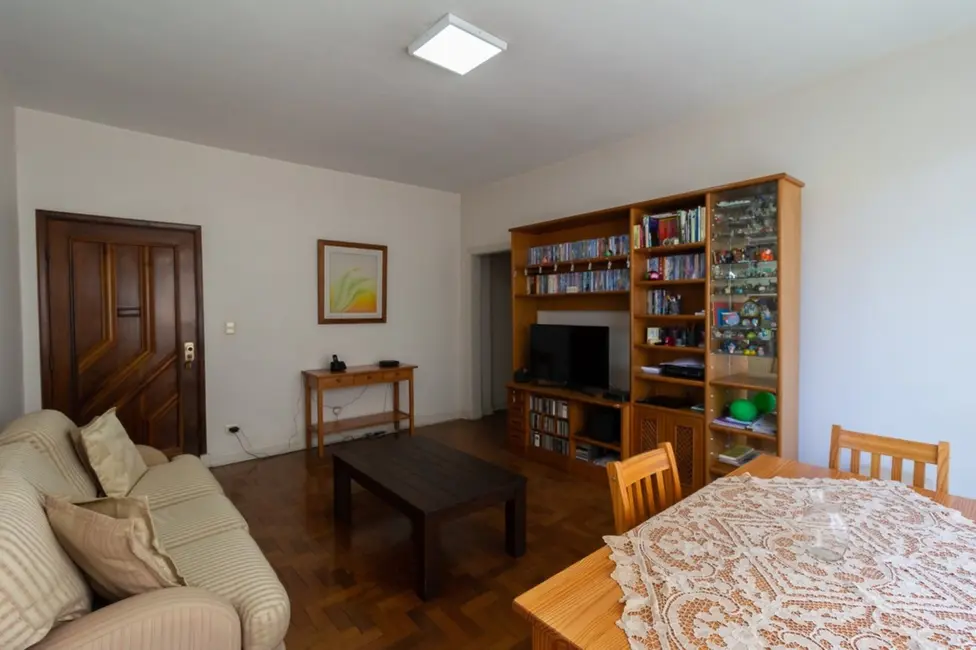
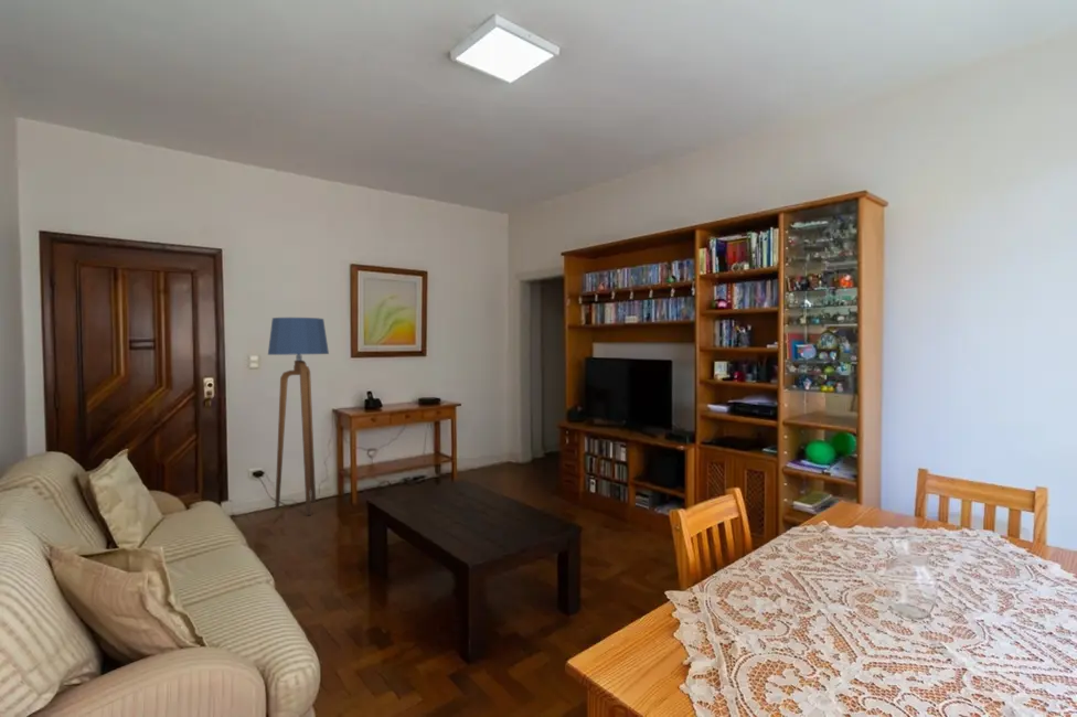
+ floor lamp [267,317,330,516]
